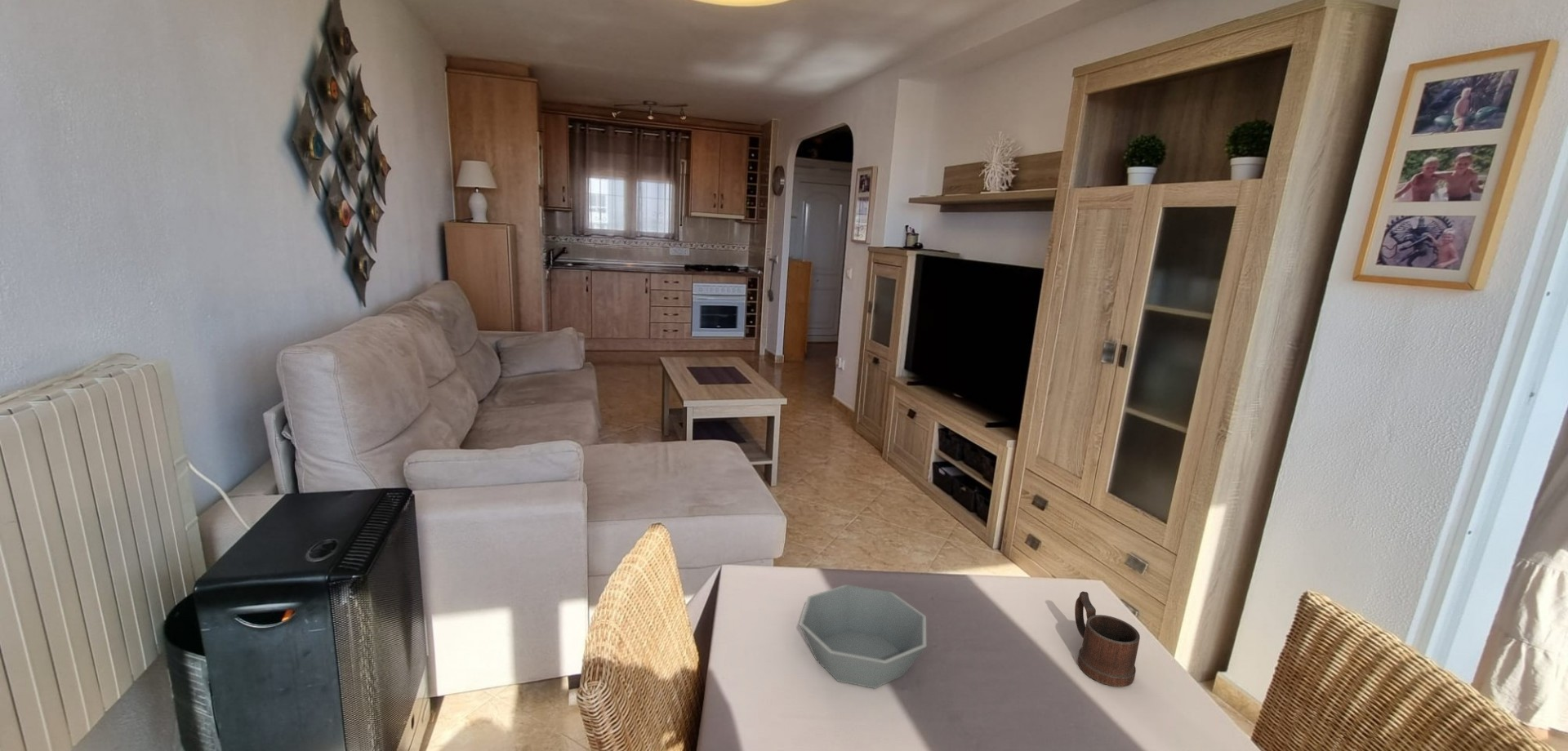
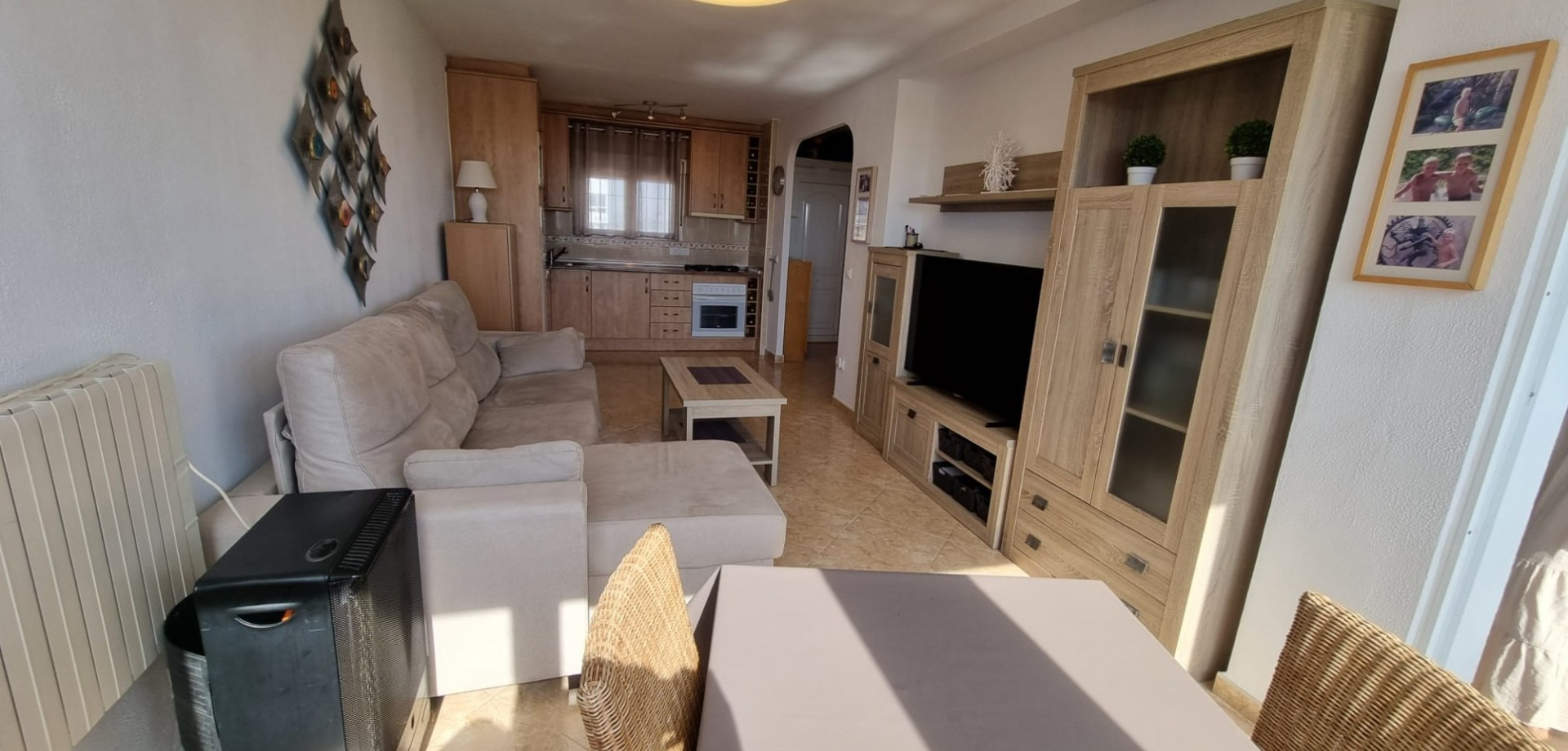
- mug [1074,590,1141,687]
- bowl [799,584,927,689]
